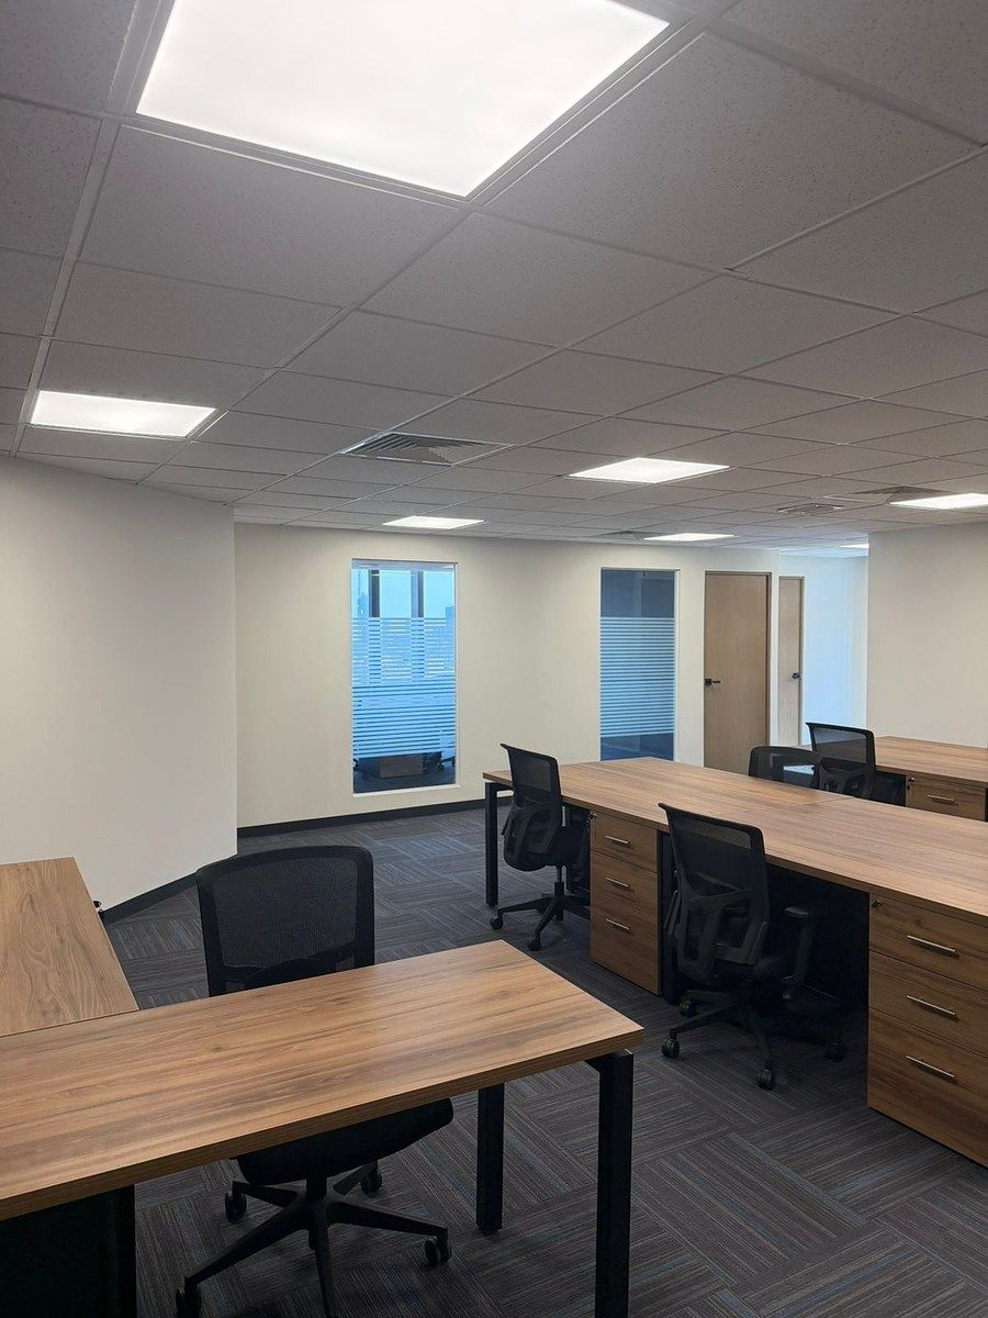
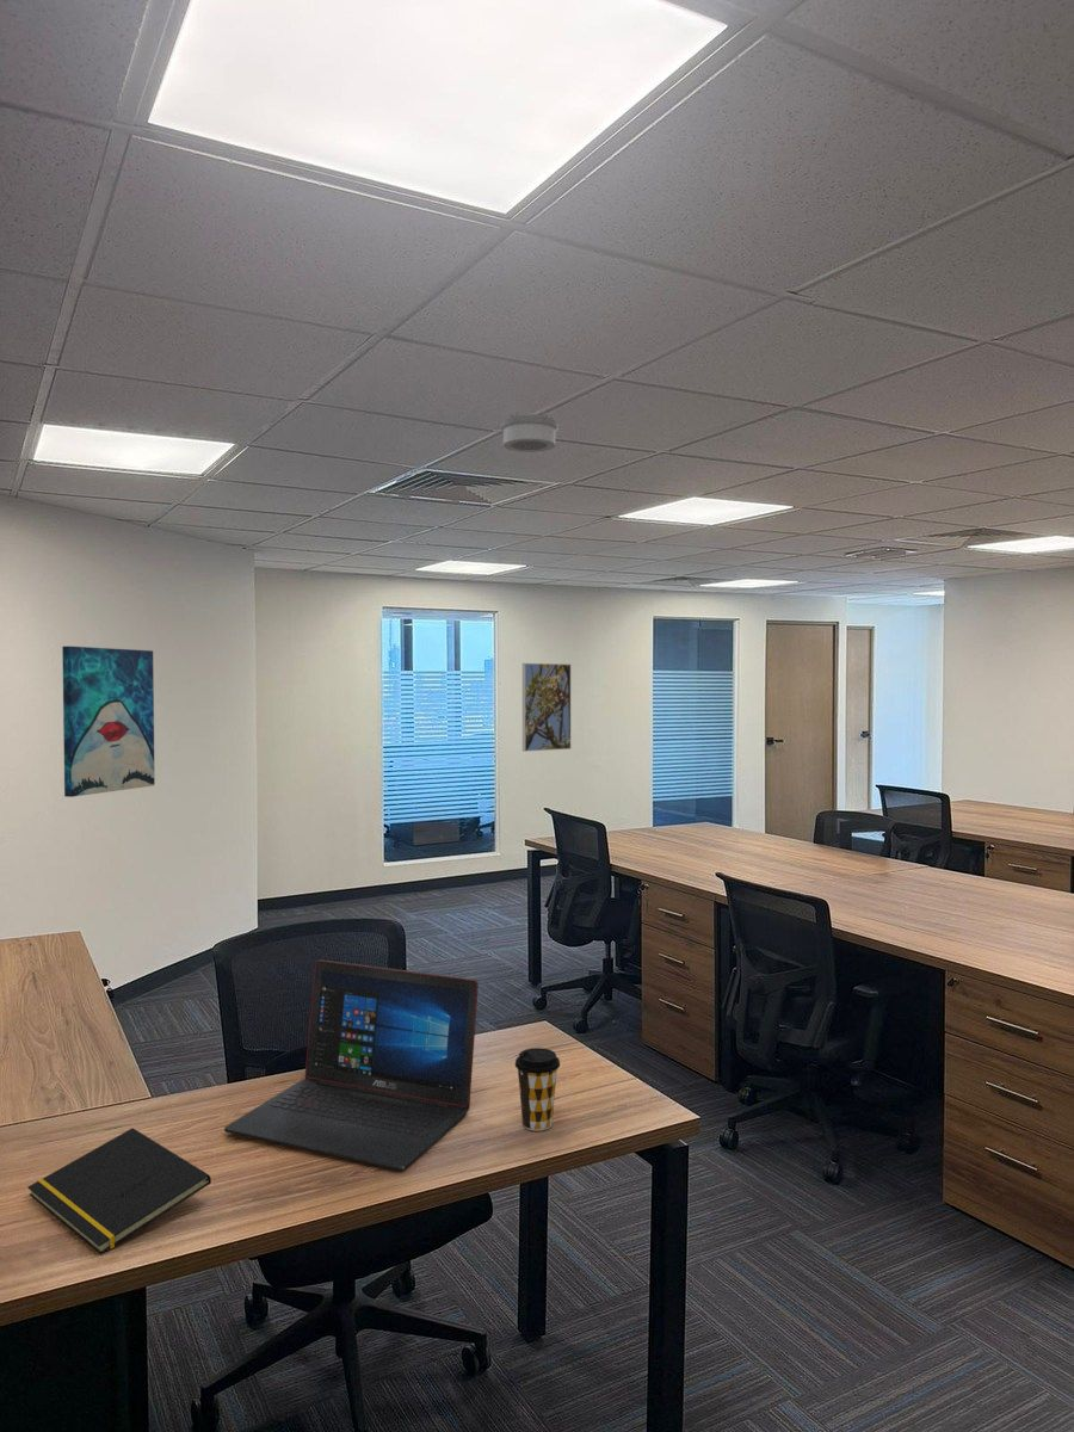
+ notepad [26,1127,212,1255]
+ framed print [521,662,572,753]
+ smoke detector [499,412,560,453]
+ coffee cup [514,1047,561,1132]
+ wall art [61,646,156,798]
+ laptop [223,958,480,1171]
